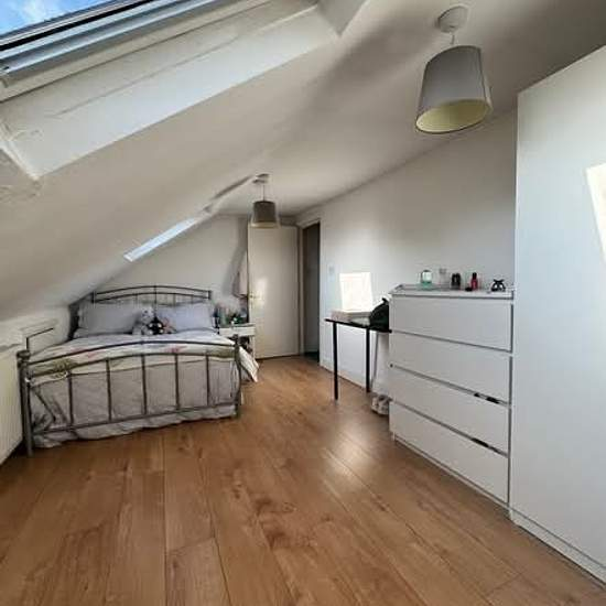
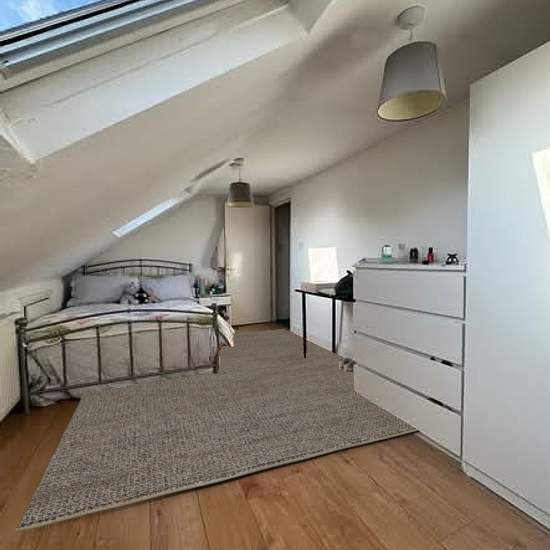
+ rug [15,328,419,533]
